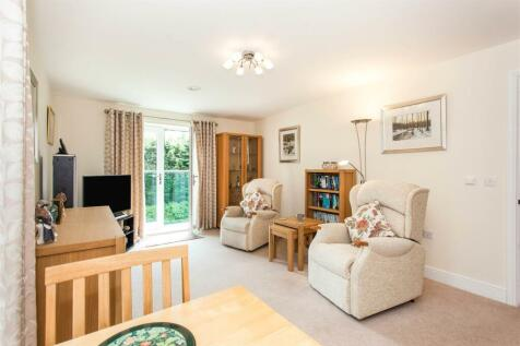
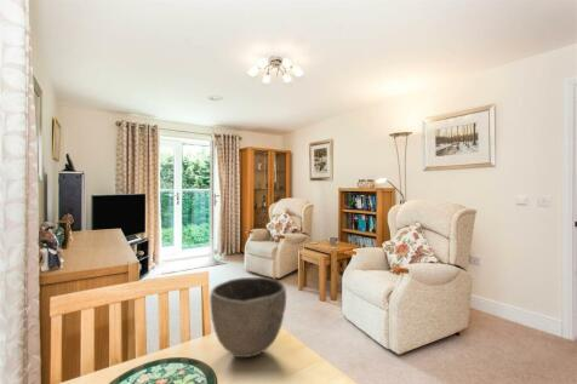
+ bowl [208,276,287,359]
